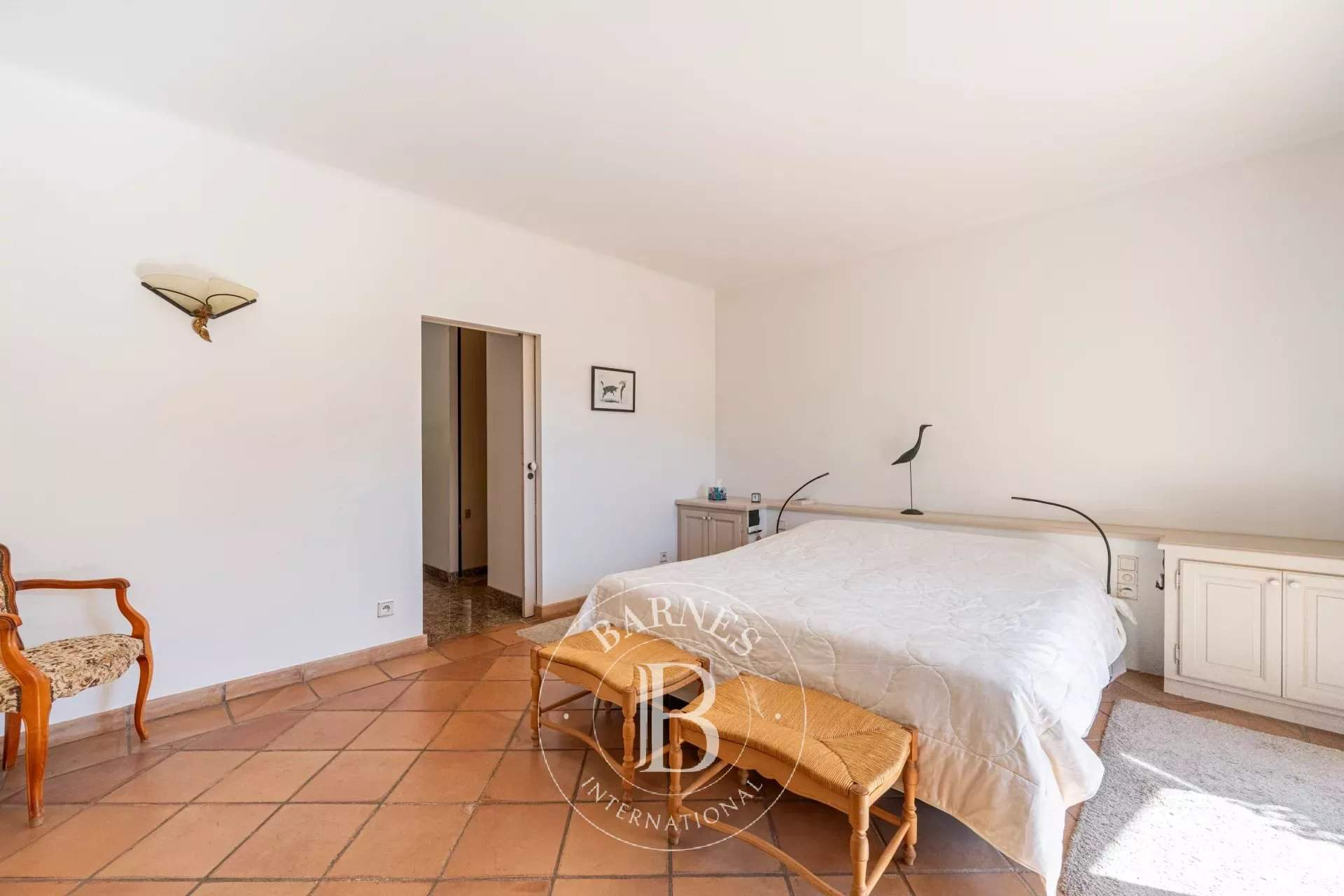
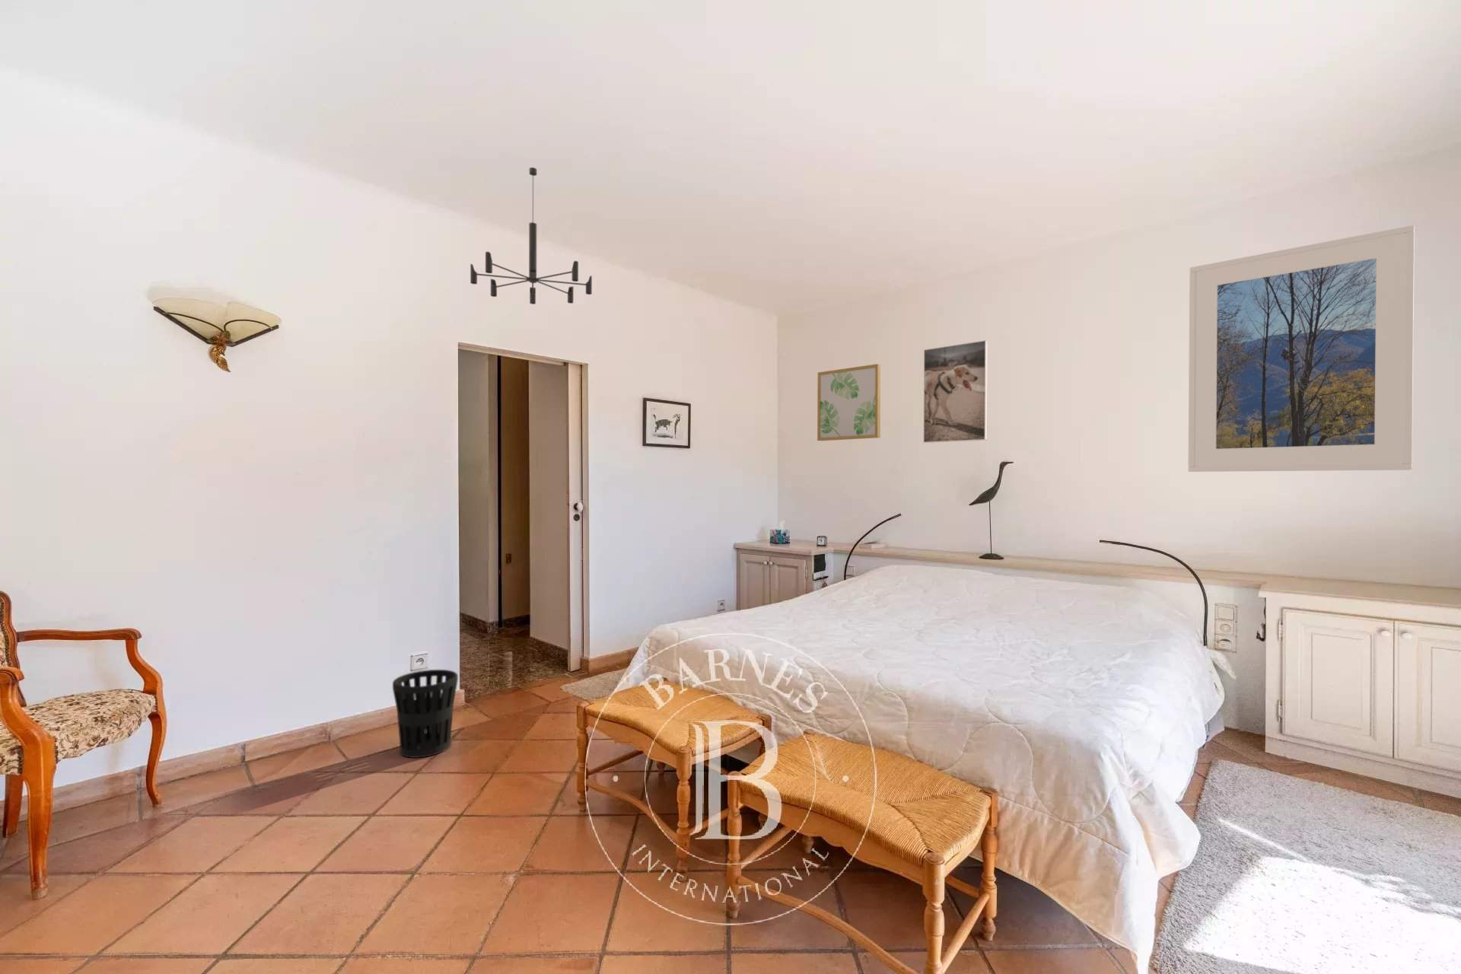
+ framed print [1188,225,1415,473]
+ chandelier [470,166,592,305]
+ wastebasket [391,669,459,759]
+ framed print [922,339,988,444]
+ wall art [816,363,882,441]
